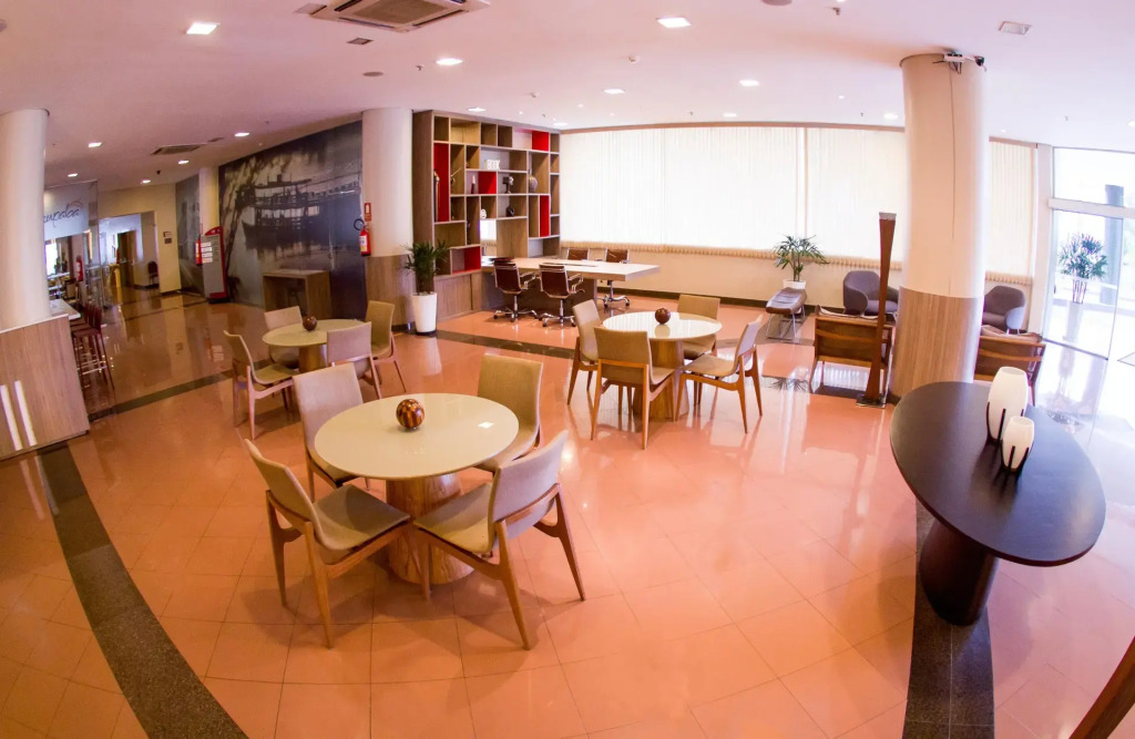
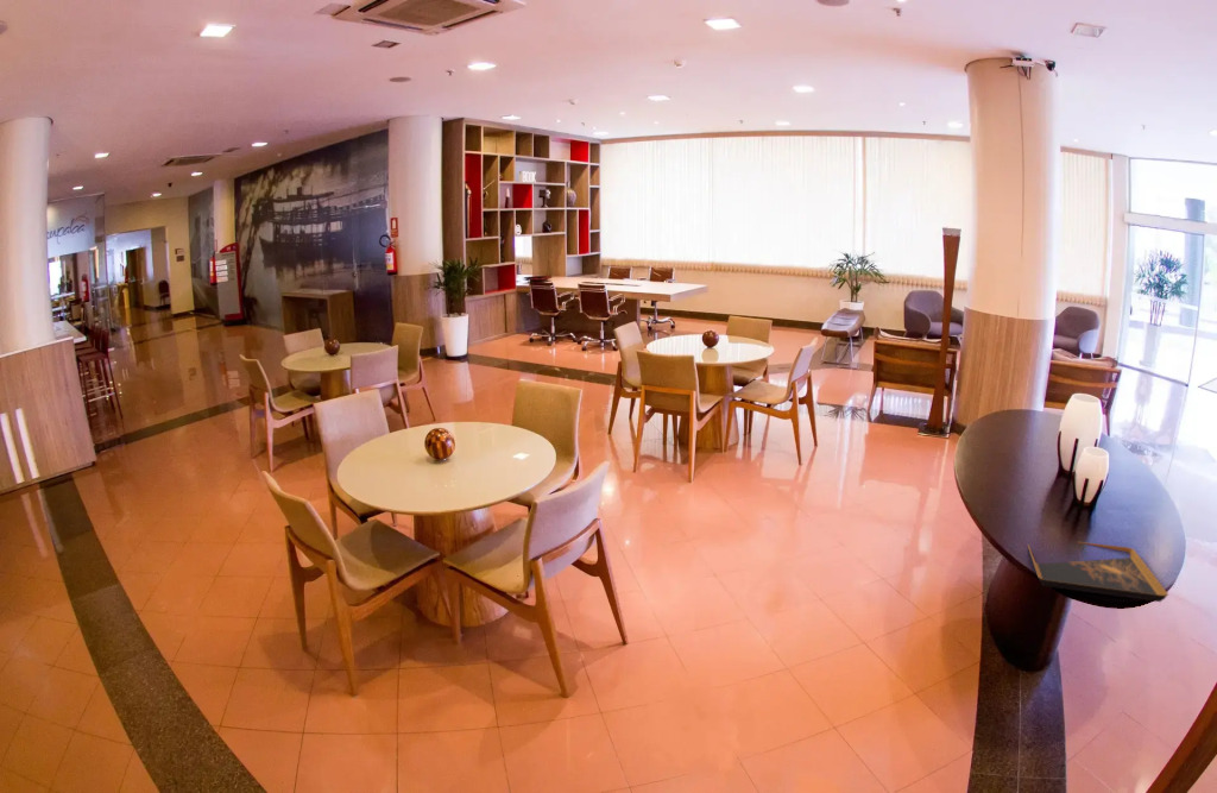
+ decorative tray [1027,541,1169,603]
